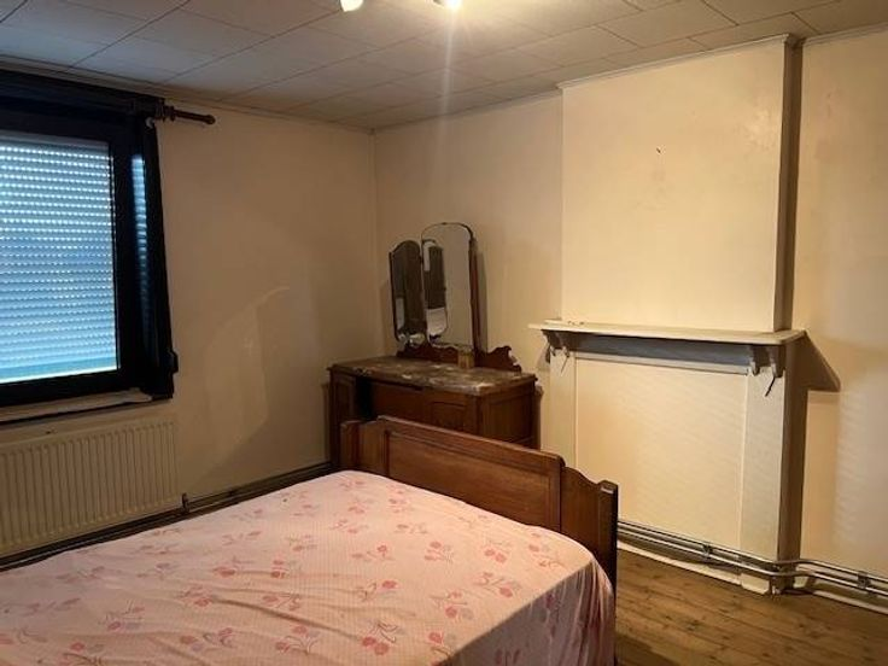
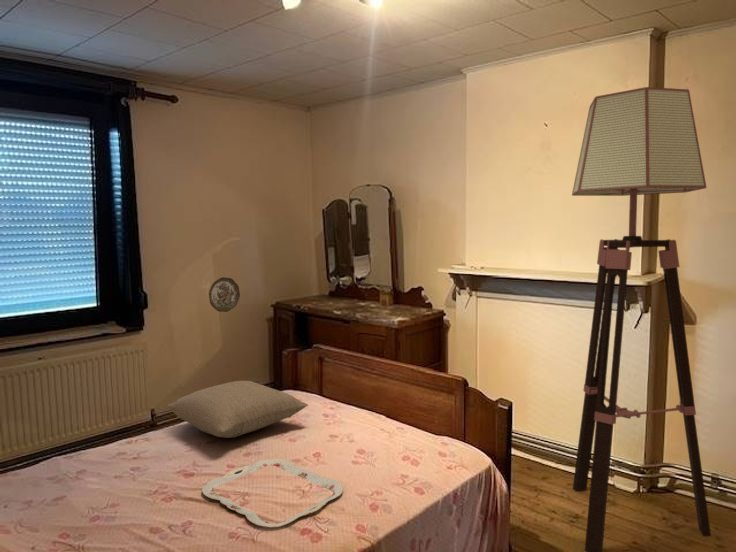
+ serving tray [201,458,344,529]
+ floor lamp [571,86,712,552]
+ pillow [167,380,309,439]
+ decorative plate [208,276,241,313]
